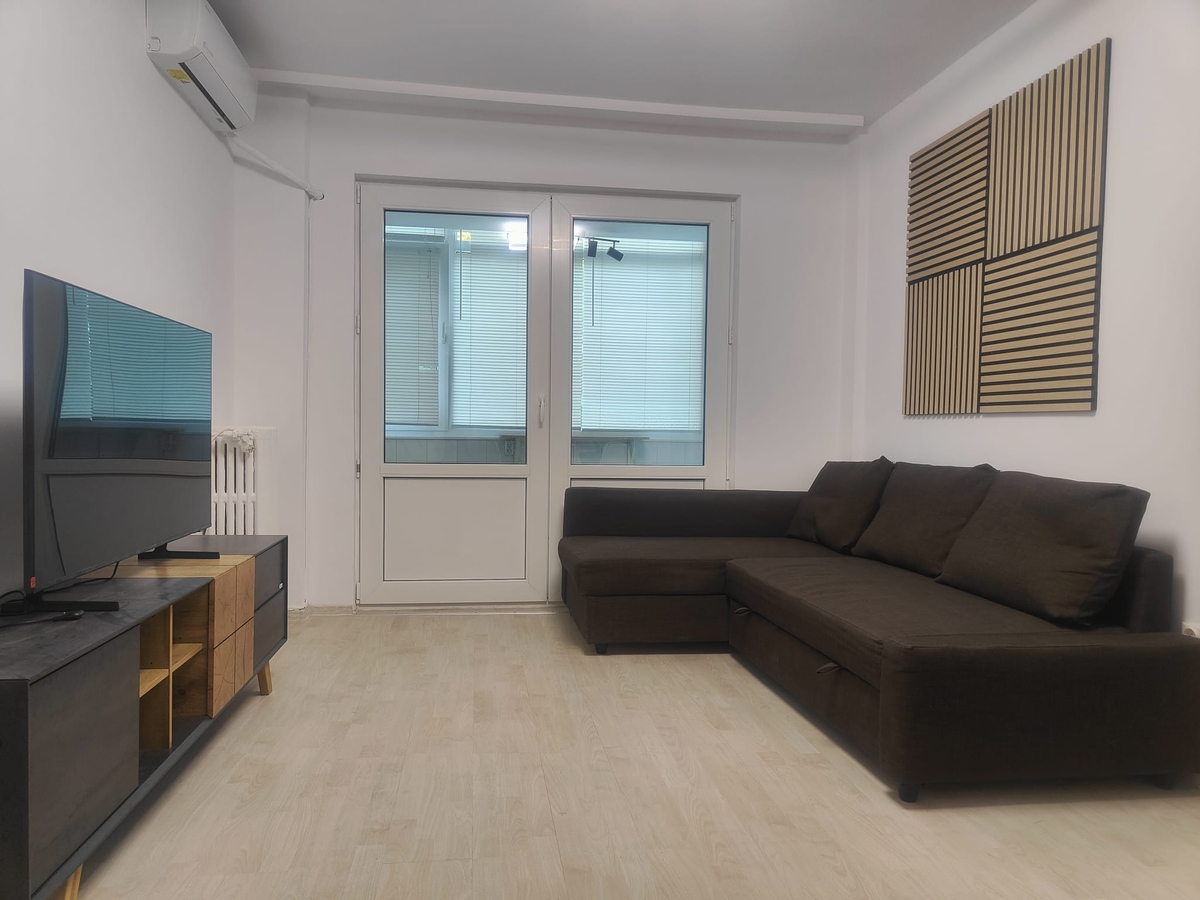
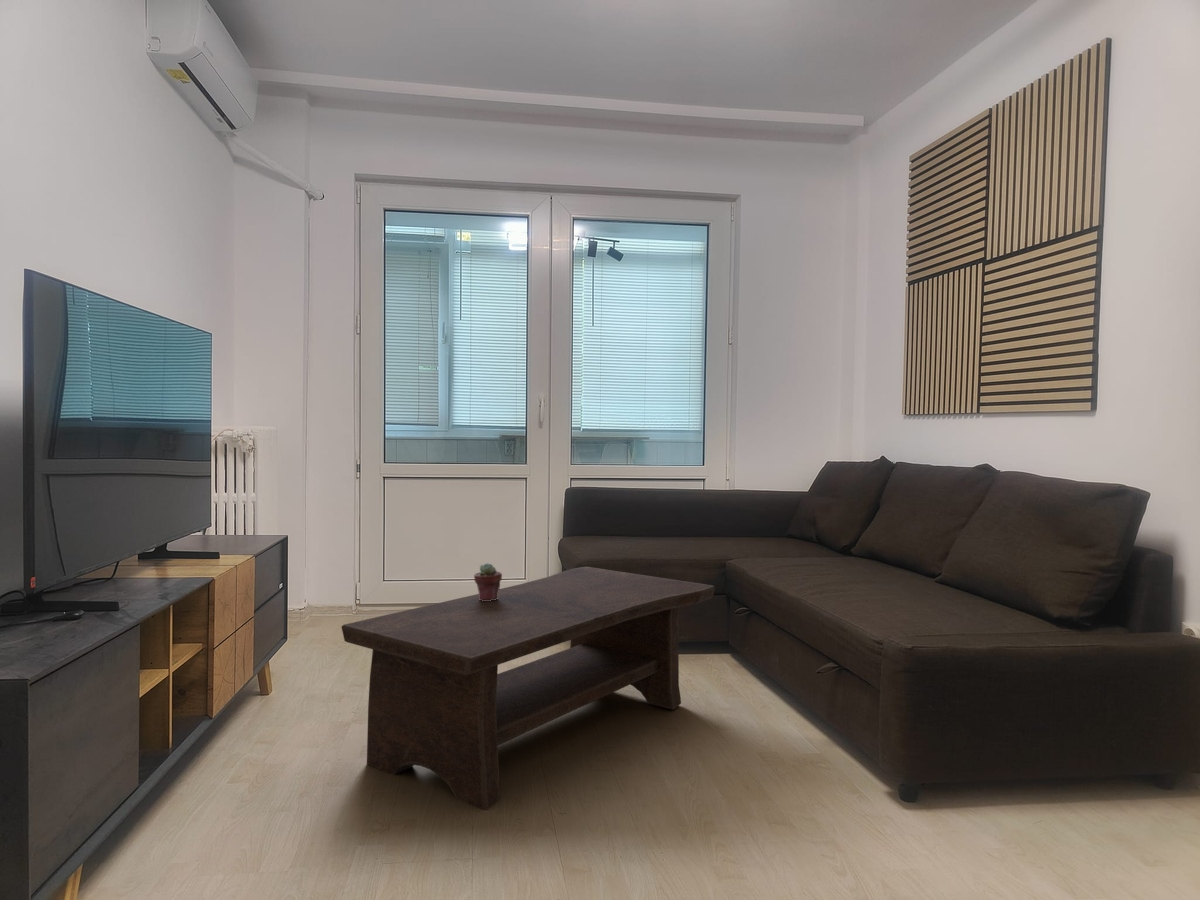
+ coffee table [341,566,716,811]
+ potted succulent [473,562,503,601]
